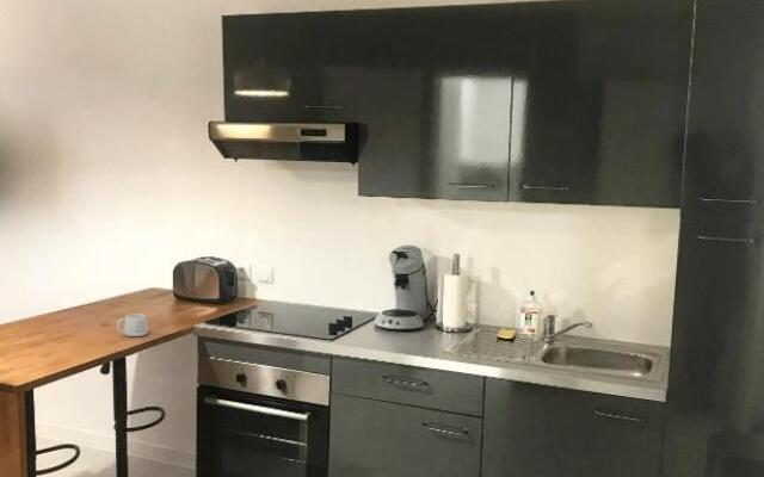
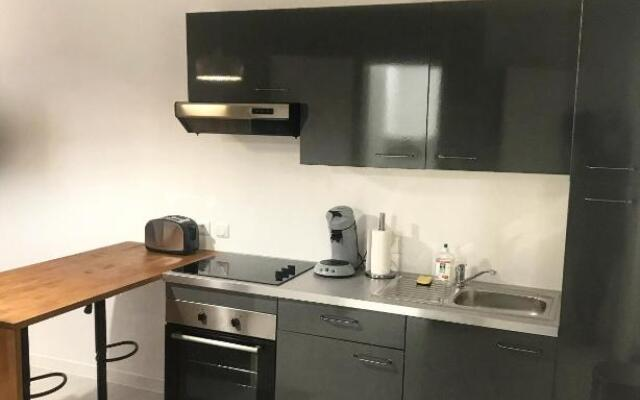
- mug [116,312,149,337]
